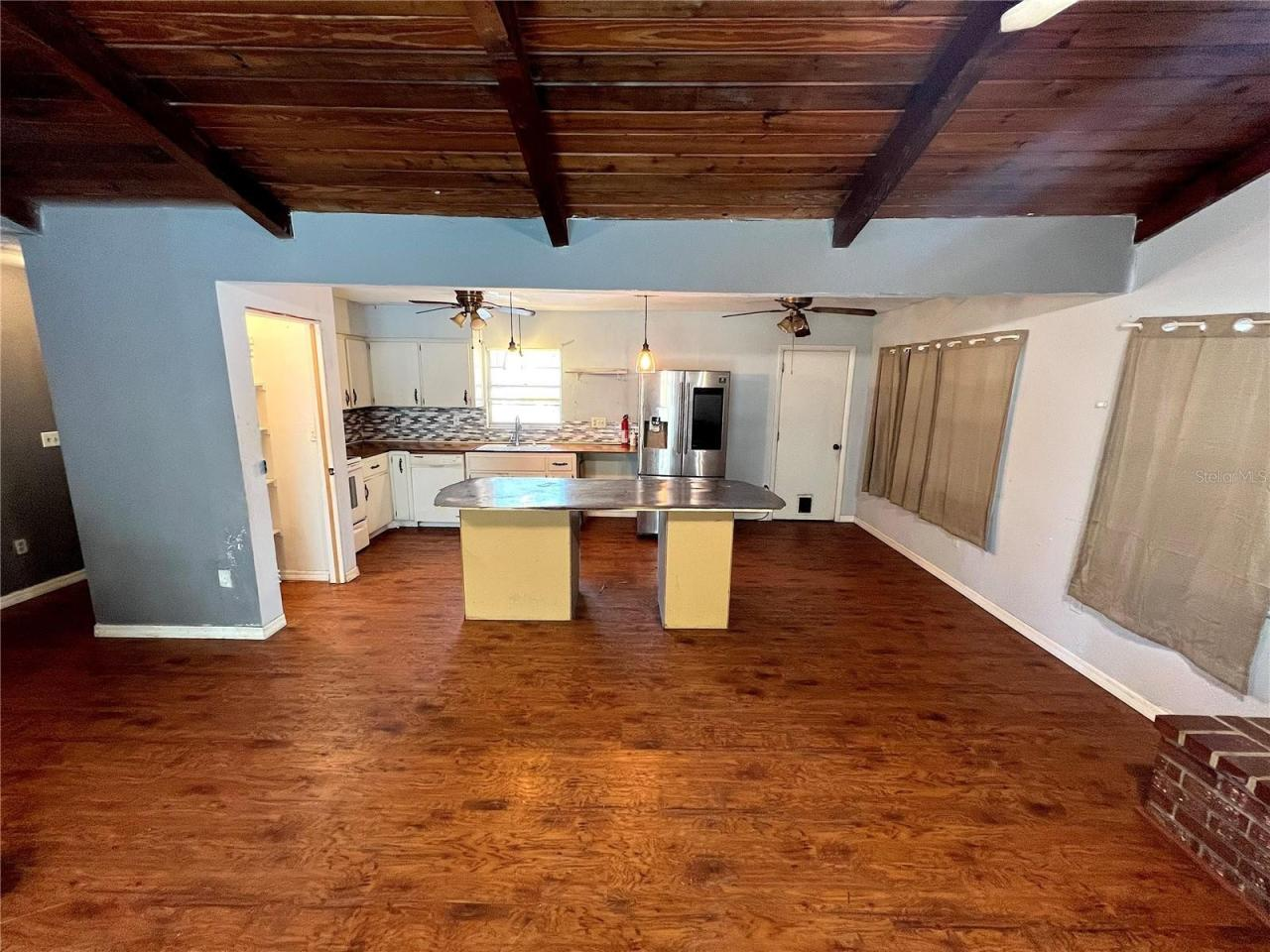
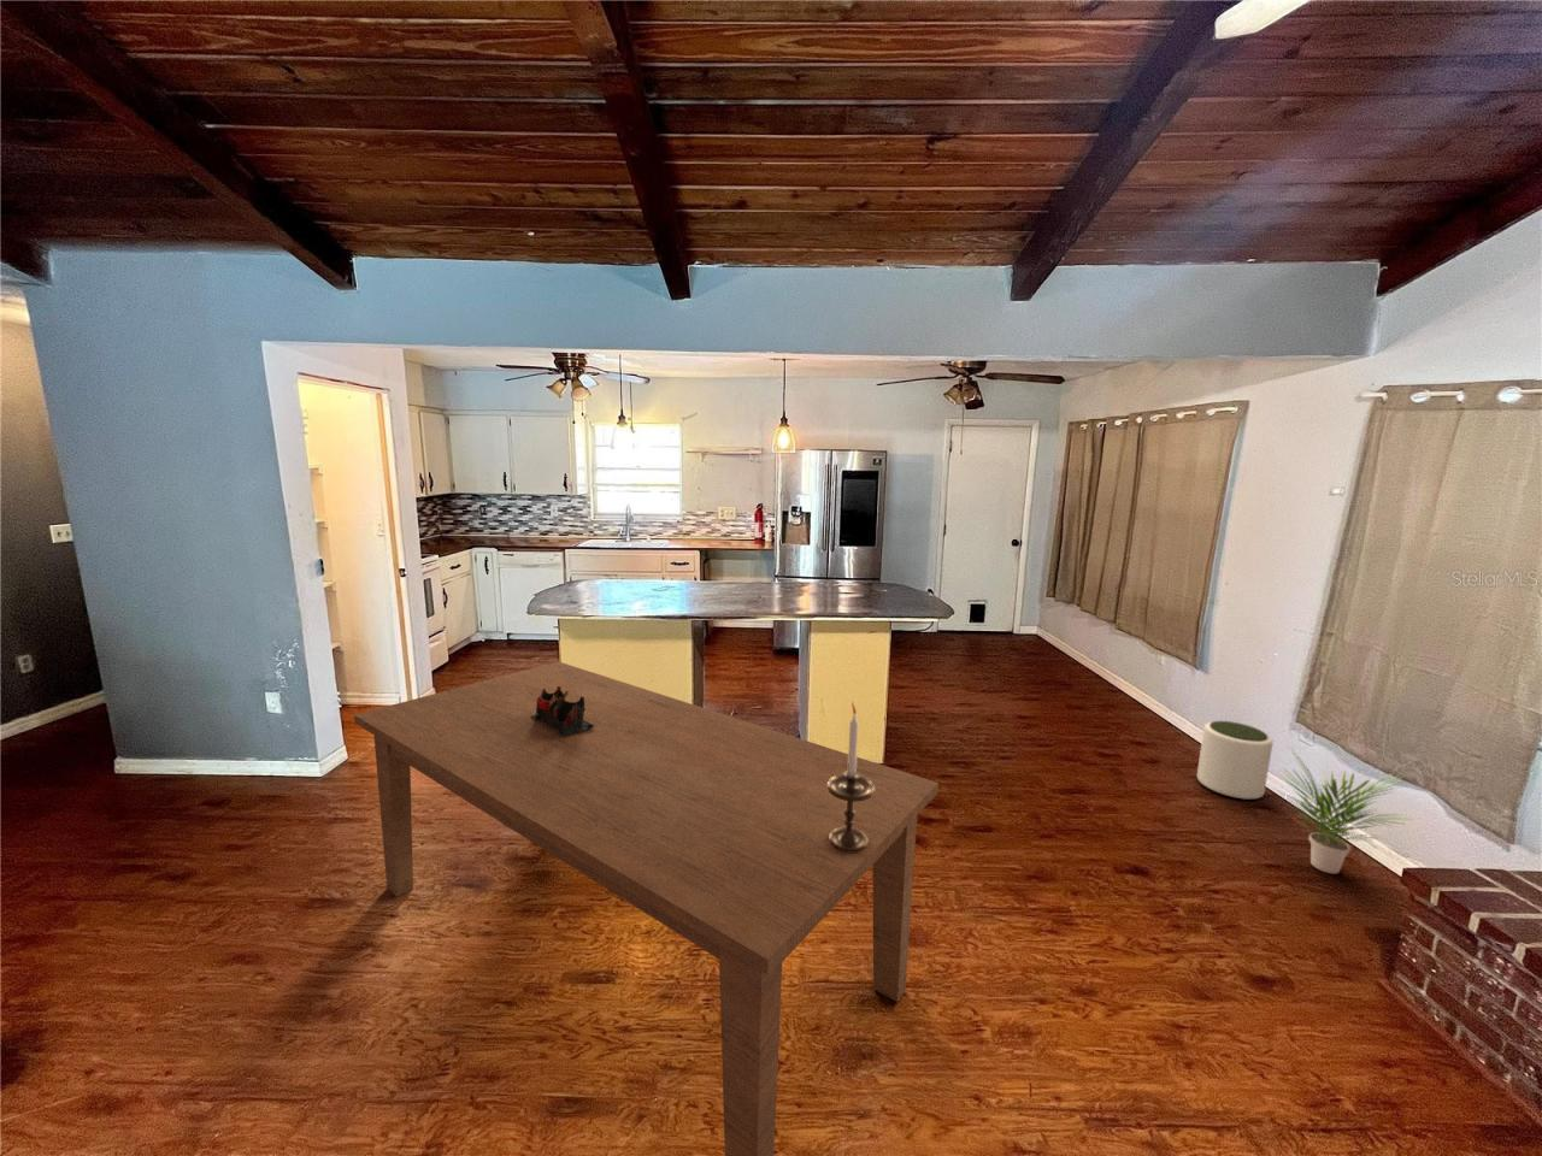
+ potted plant [1276,748,1412,875]
+ plant pot [1196,720,1275,800]
+ candlestick [828,701,874,852]
+ dining table [353,659,940,1156]
+ decorative bowl [529,686,595,736]
